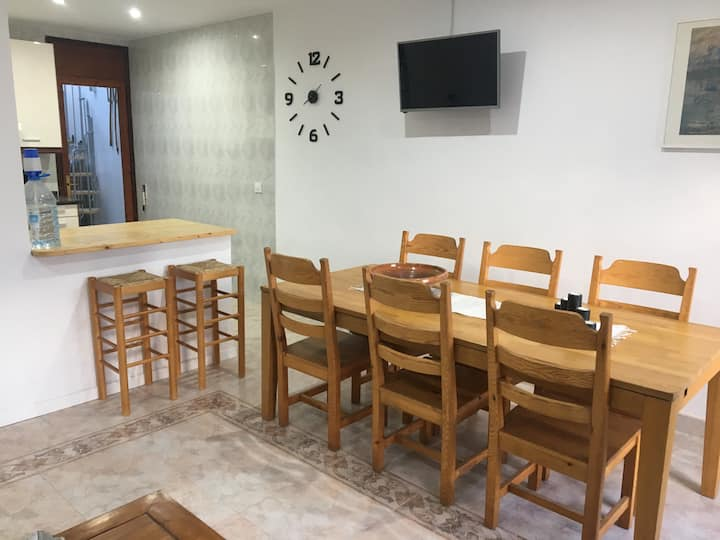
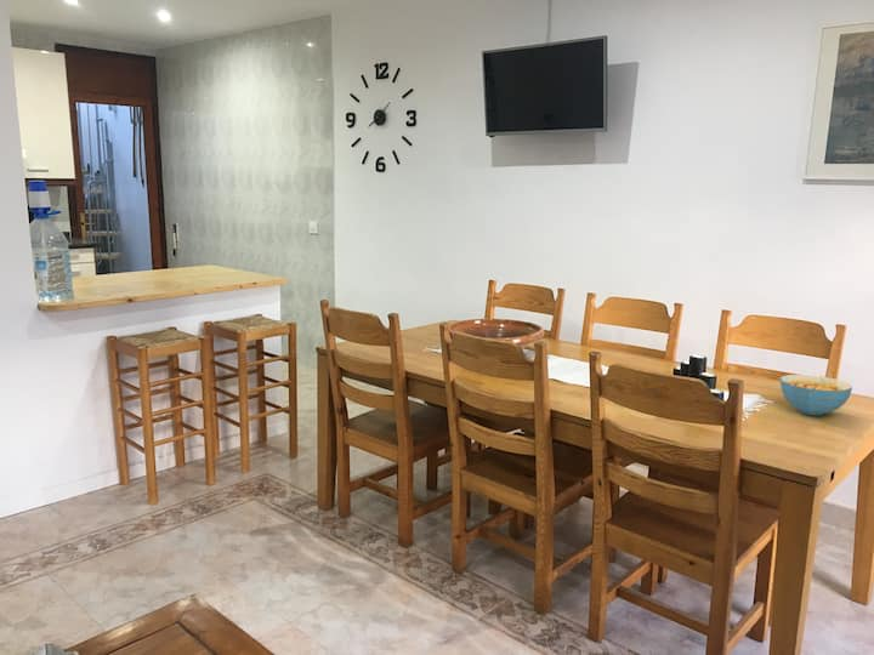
+ cereal bowl [779,374,853,416]
